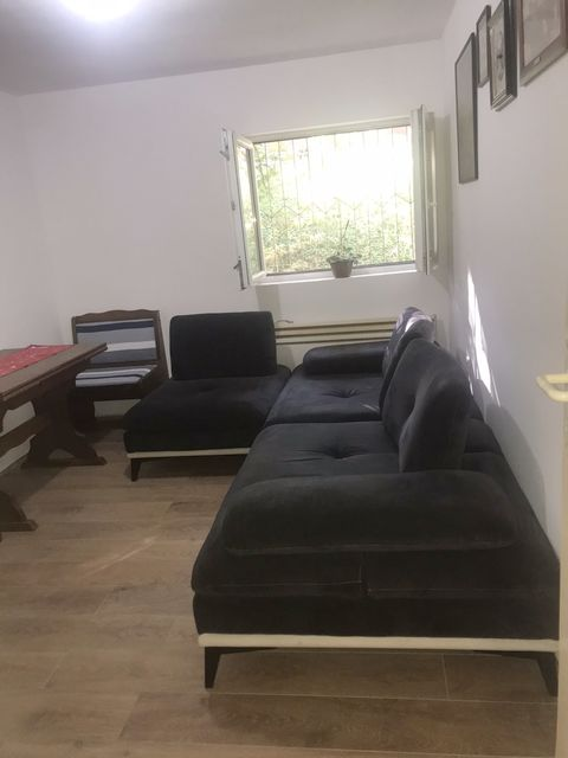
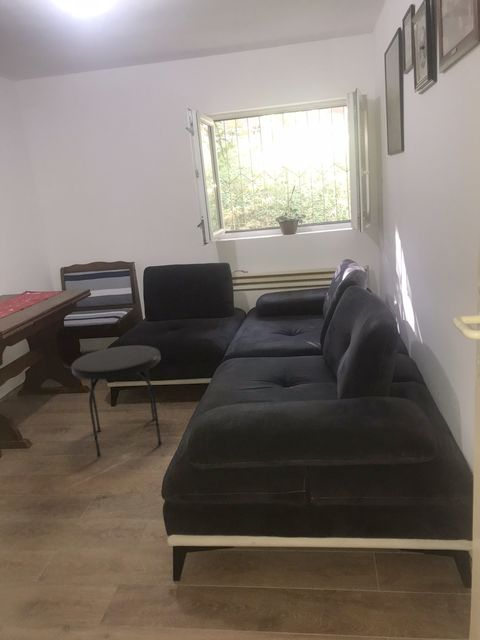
+ side table [70,345,163,459]
